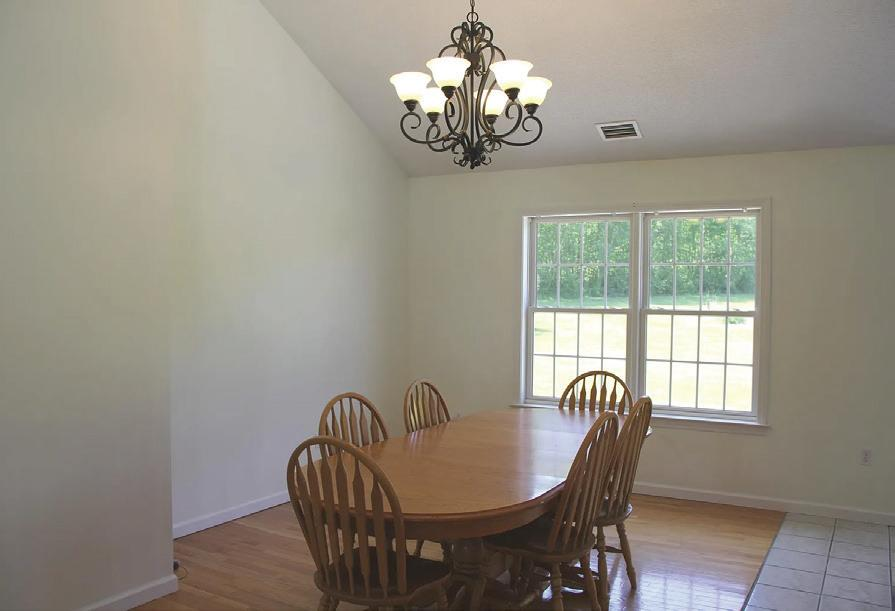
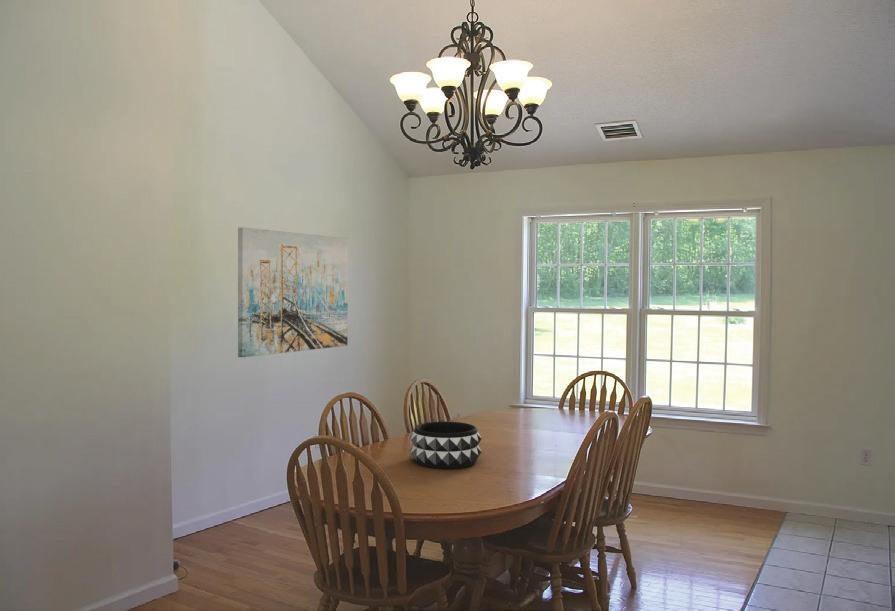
+ wall art [237,226,349,358]
+ decorative bowl [409,421,482,470]
